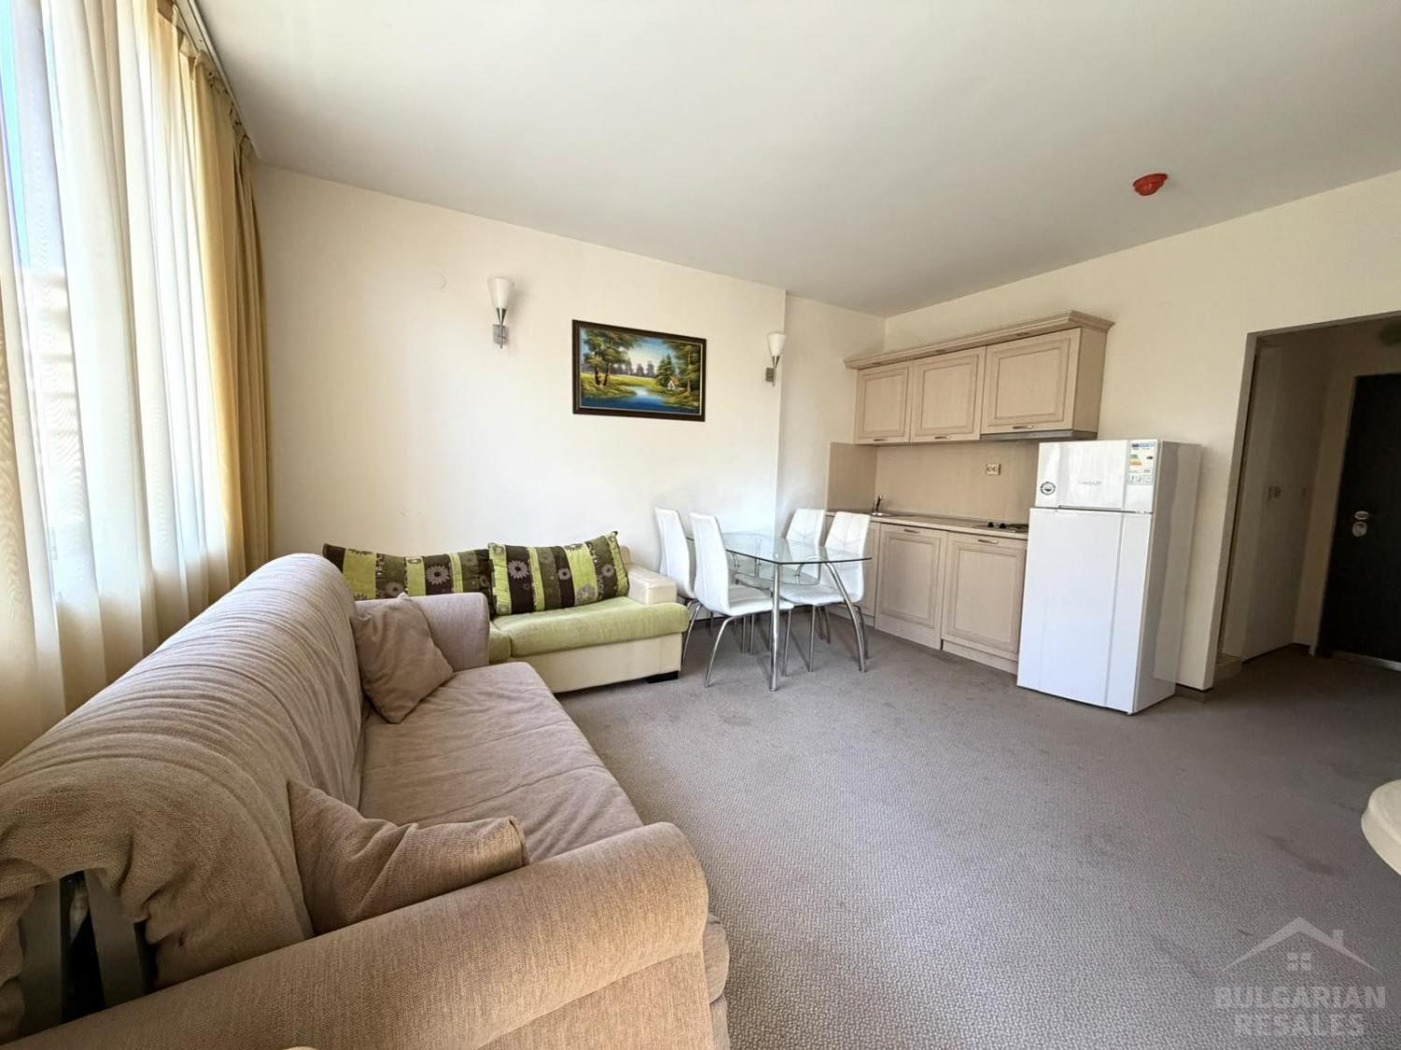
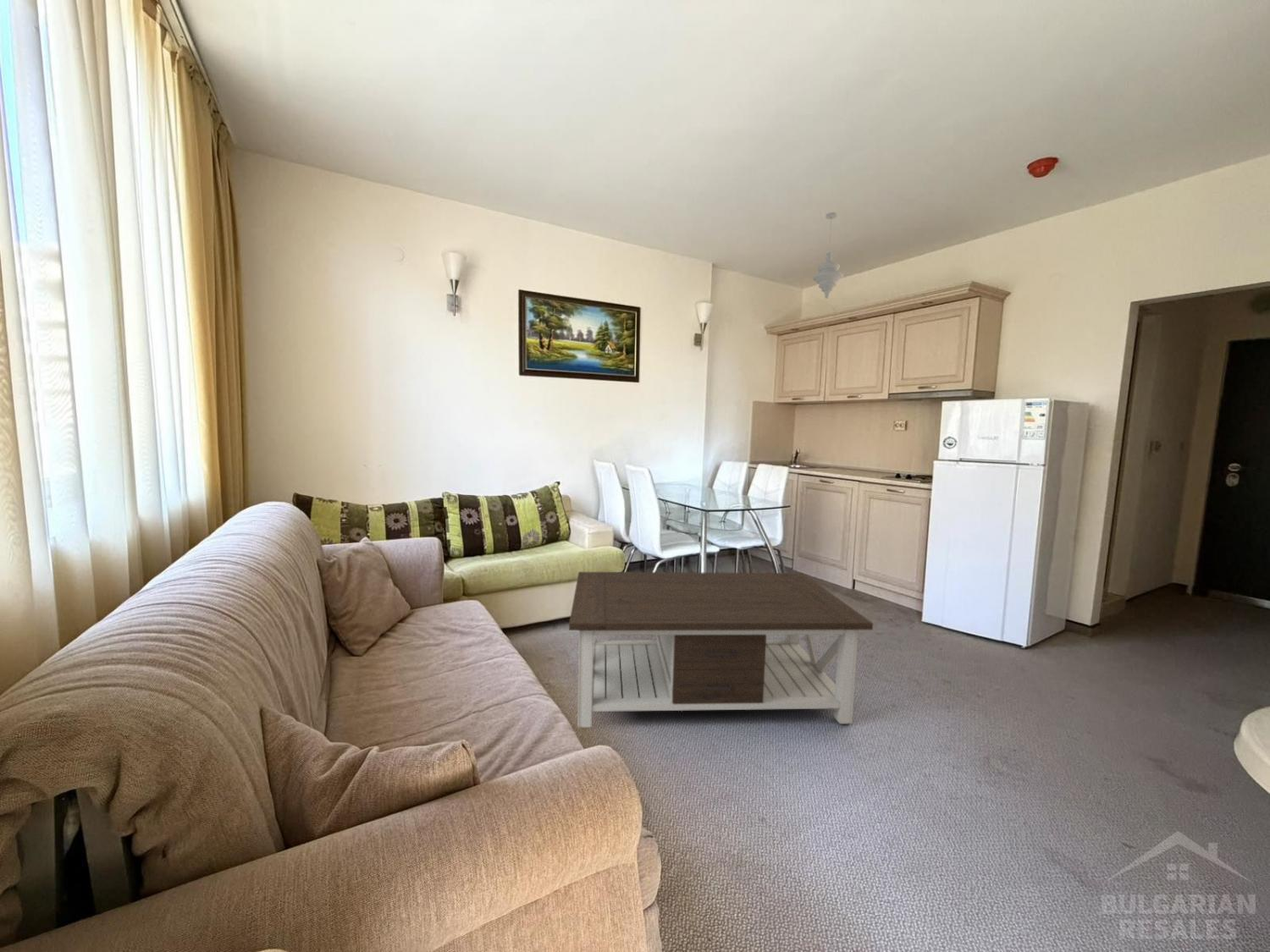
+ coffee table [568,571,874,729]
+ pendant light [812,212,844,300]
